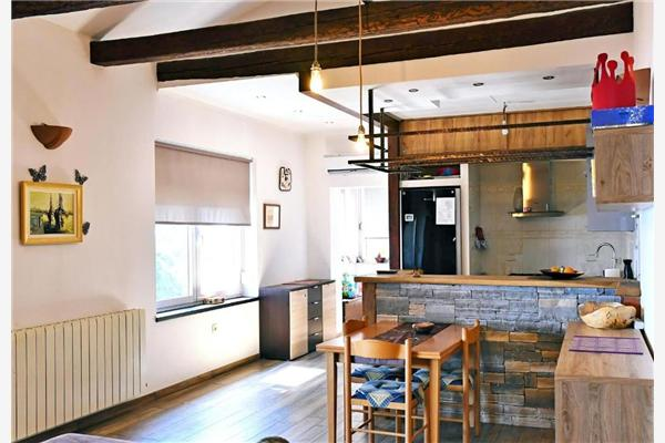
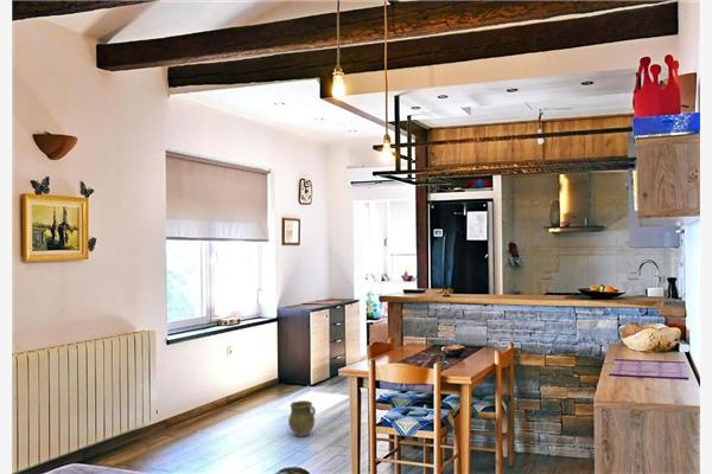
+ ceramic jug [287,399,317,437]
